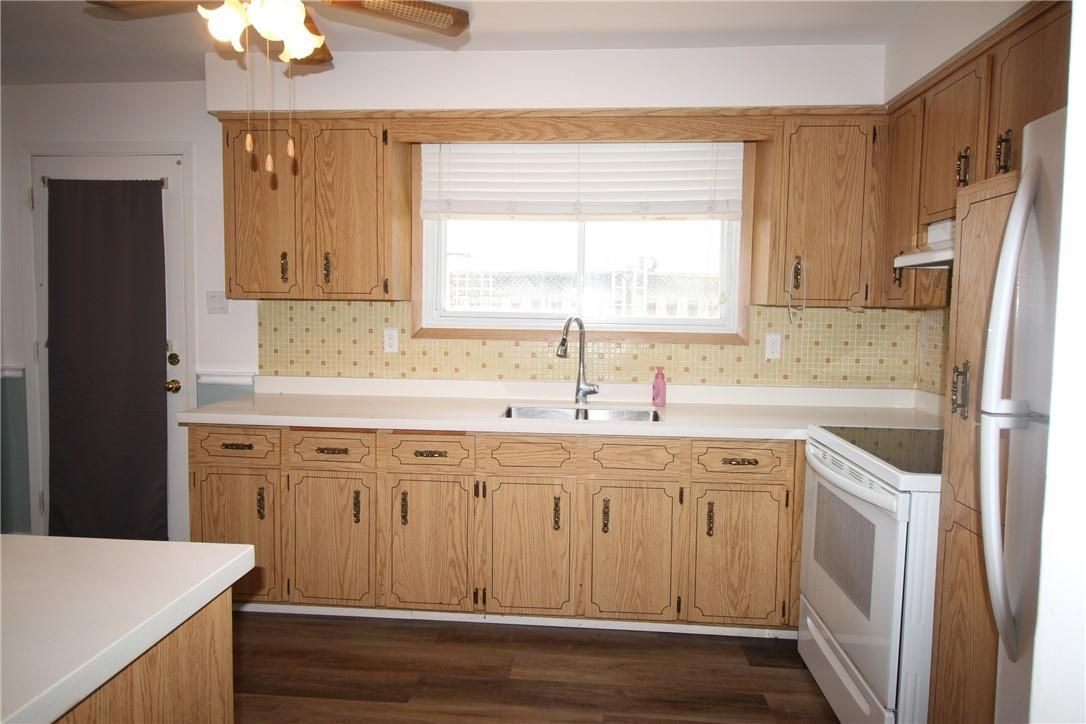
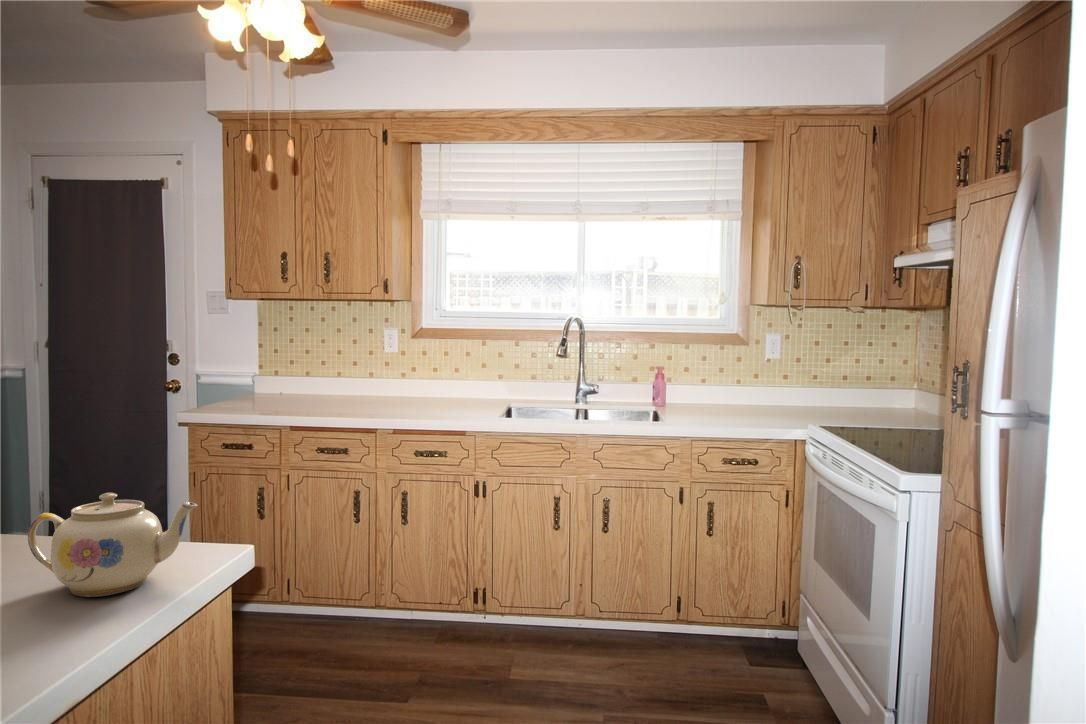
+ teapot [27,492,198,598]
